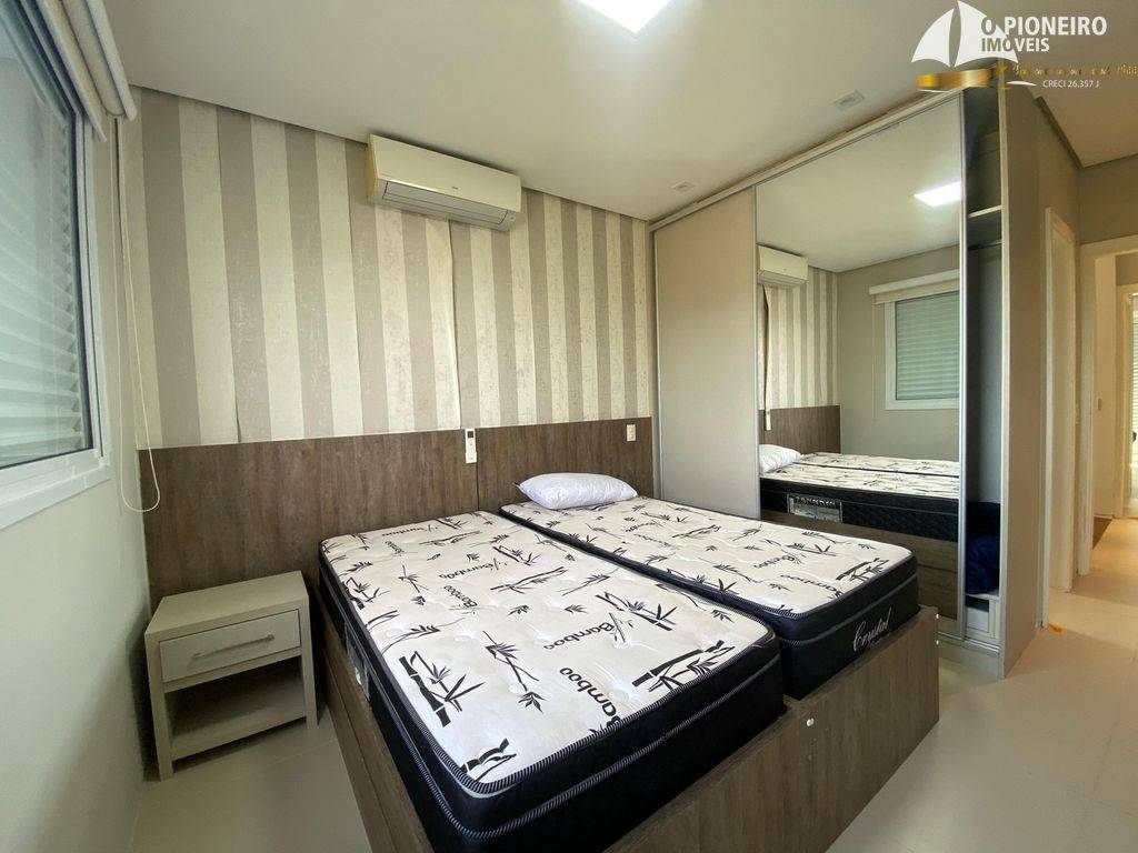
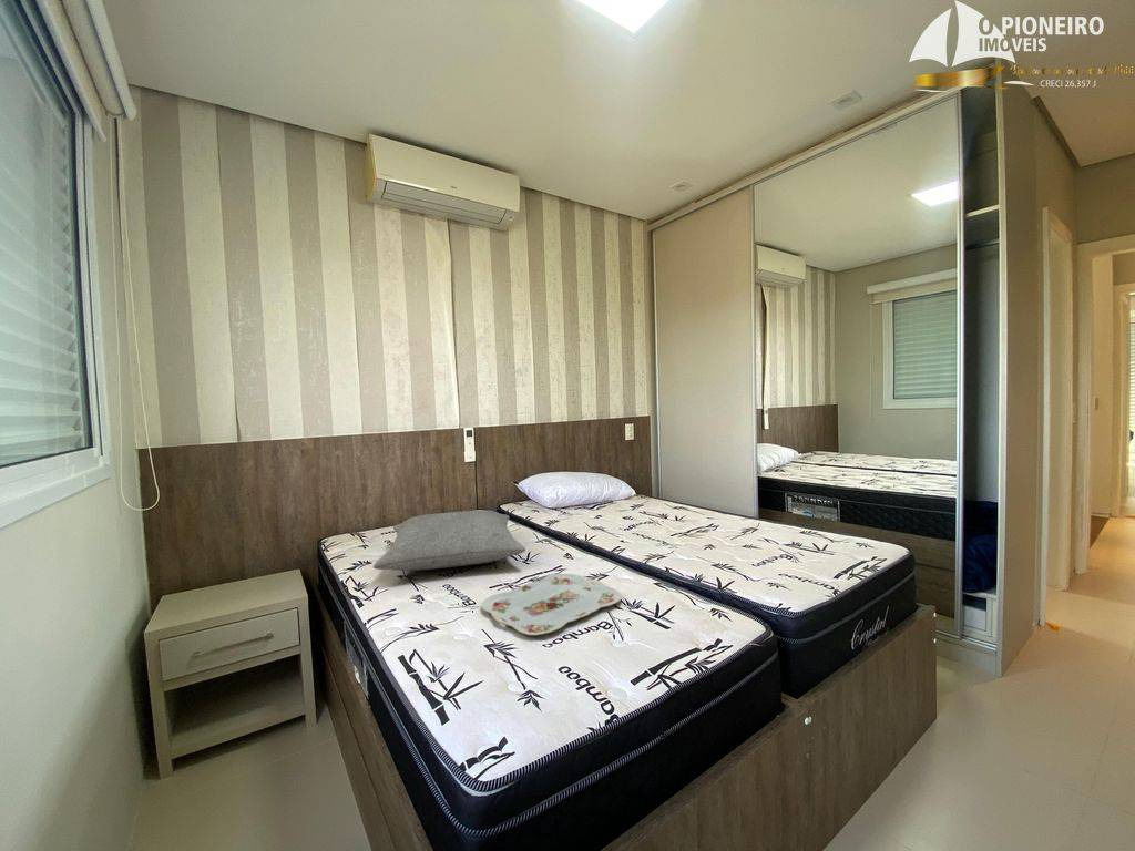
+ serving tray [480,573,623,636]
+ pillow [372,509,526,572]
